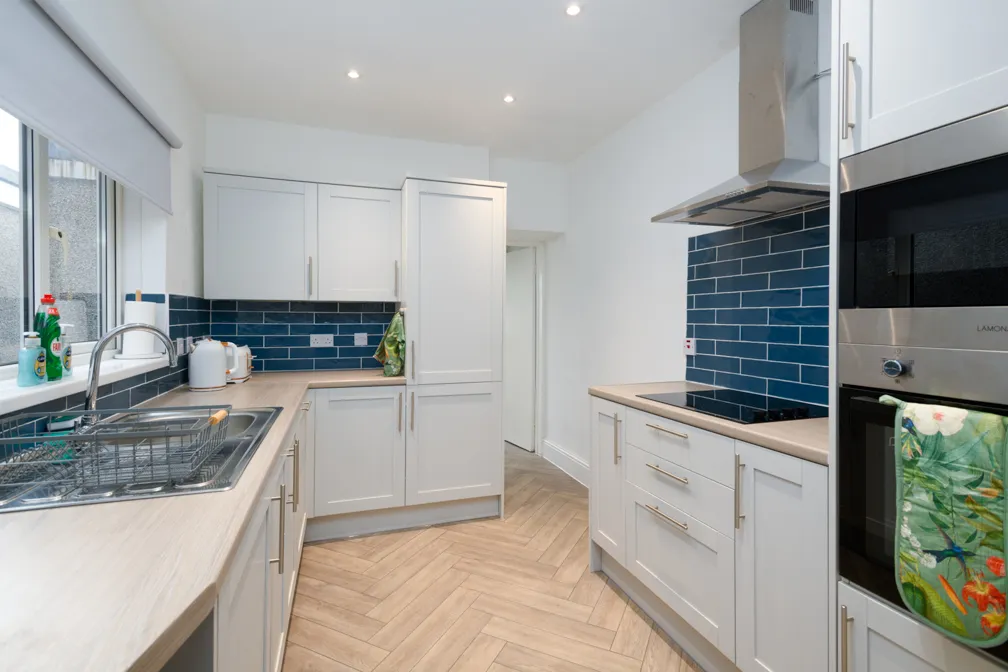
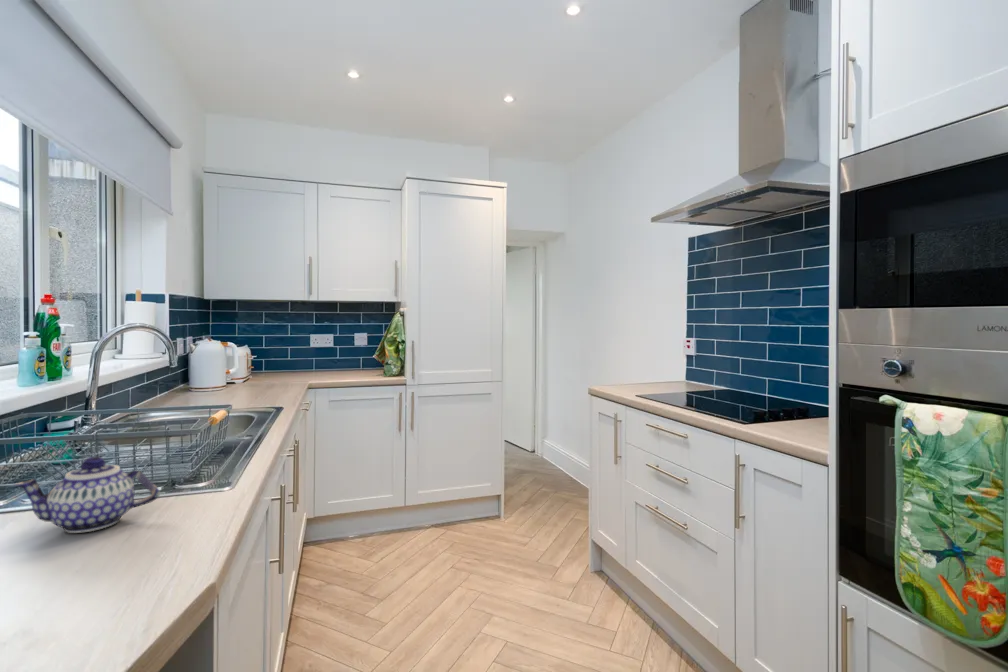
+ teapot [12,456,161,534]
